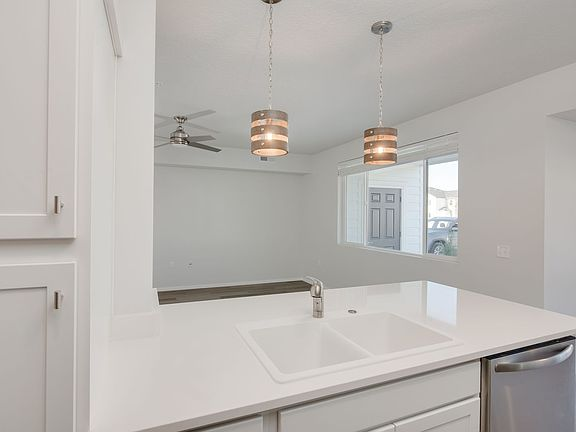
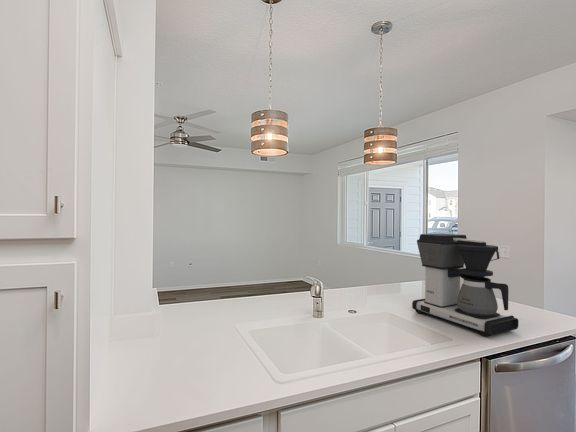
+ coffee maker [411,233,520,338]
